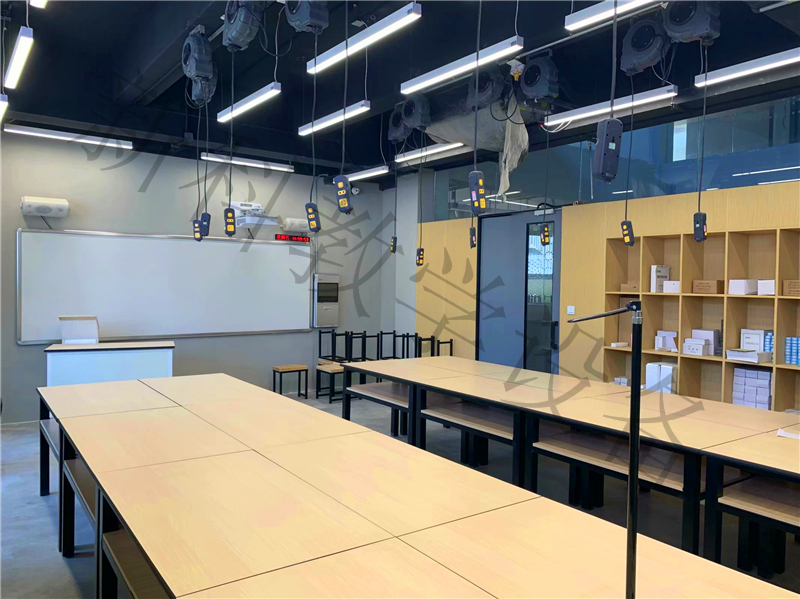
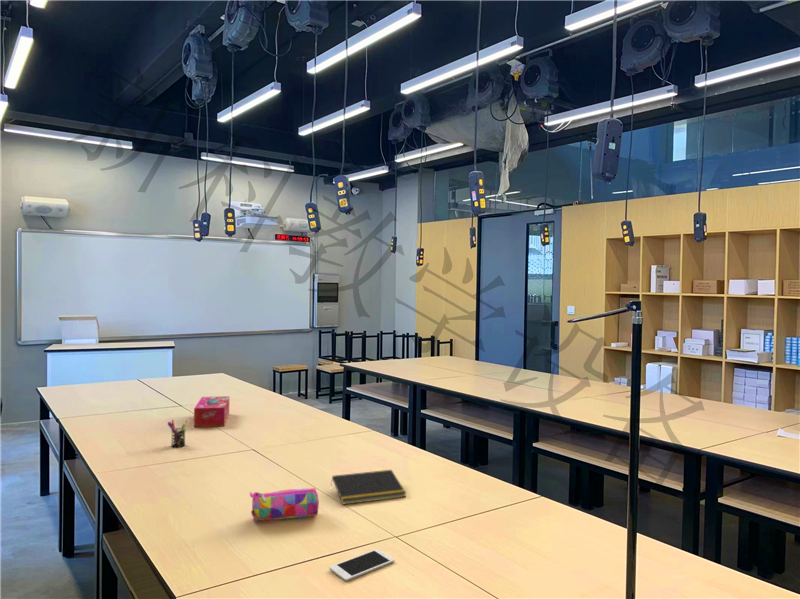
+ tissue box [193,395,230,428]
+ cell phone [329,548,395,582]
+ notepad [330,469,407,506]
+ pencil case [249,487,320,522]
+ pen holder [167,419,189,448]
